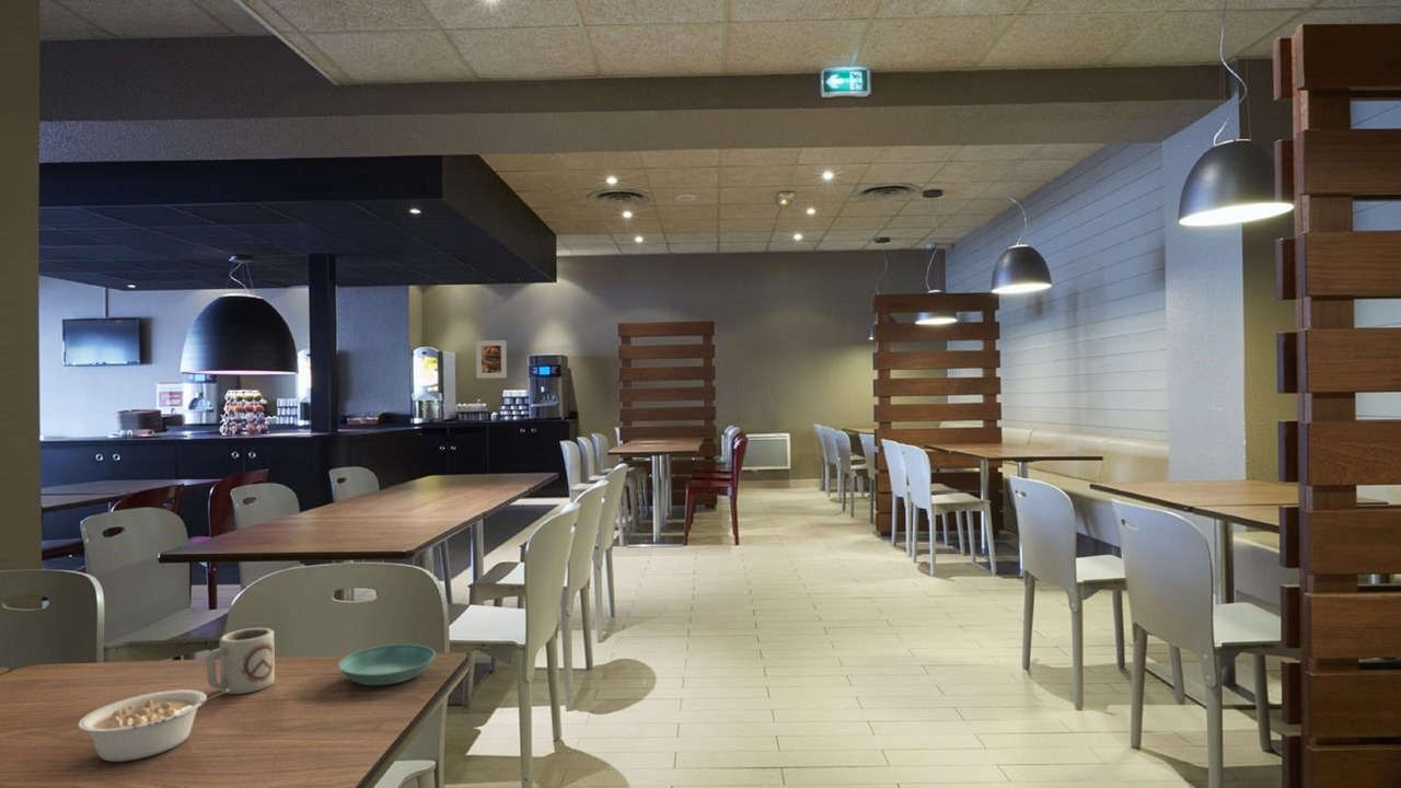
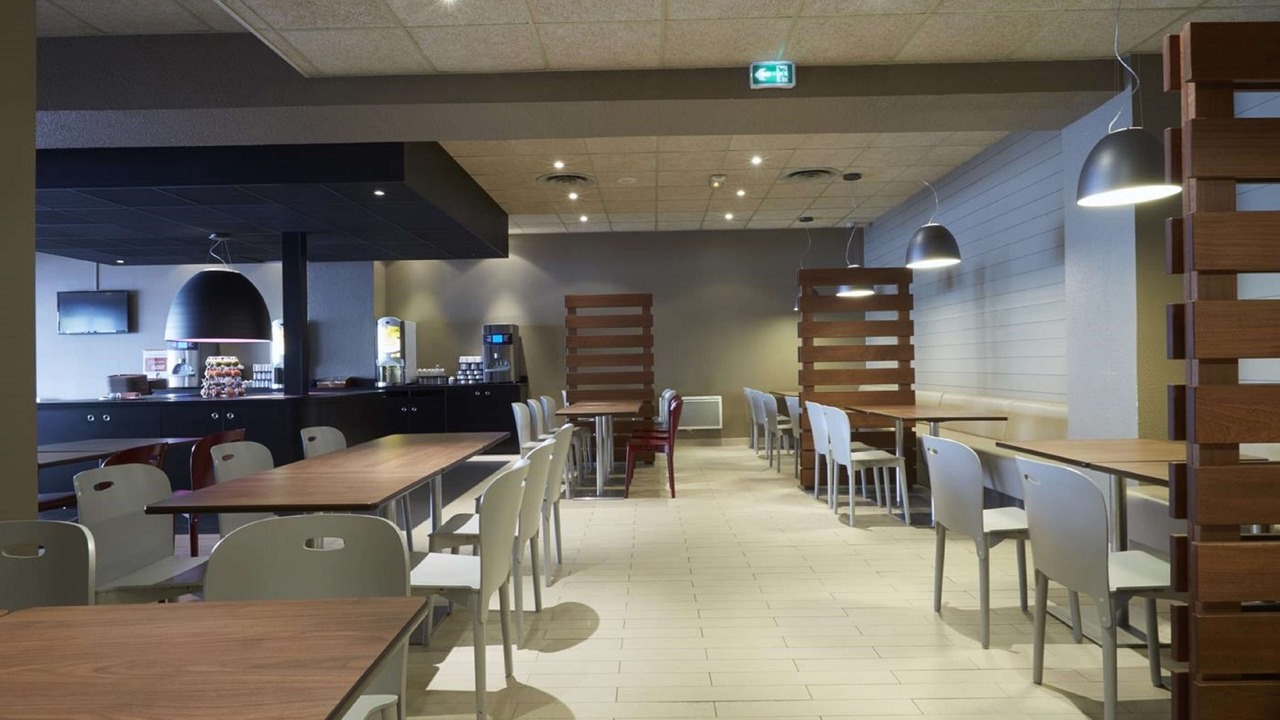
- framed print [475,339,508,379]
- saucer [337,644,437,686]
- cup [205,627,276,695]
- legume [77,688,229,763]
